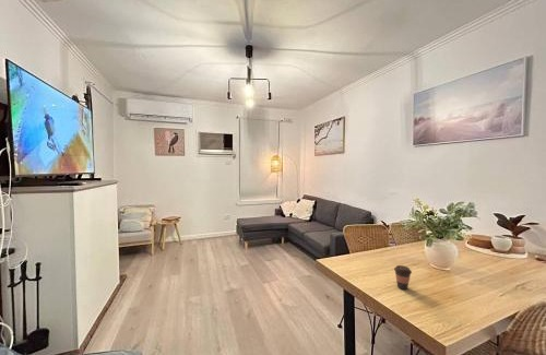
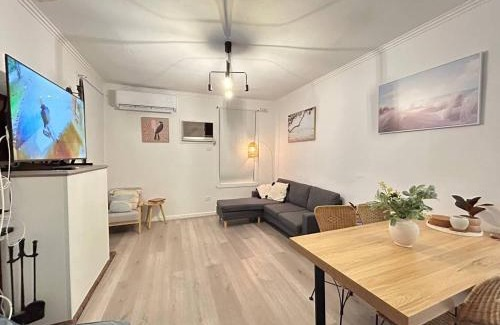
- coffee cup [393,264,413,291]
